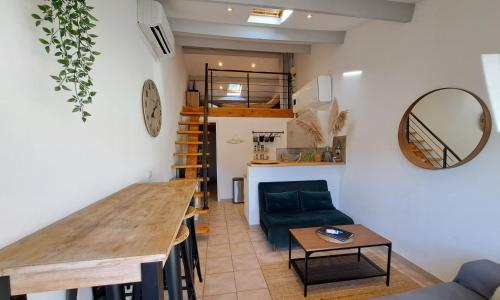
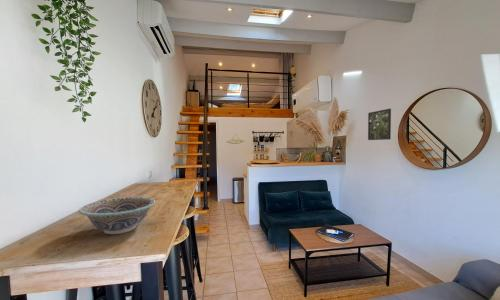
+ decorative bowl [78,196,157,235]
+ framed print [367,108,392,141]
